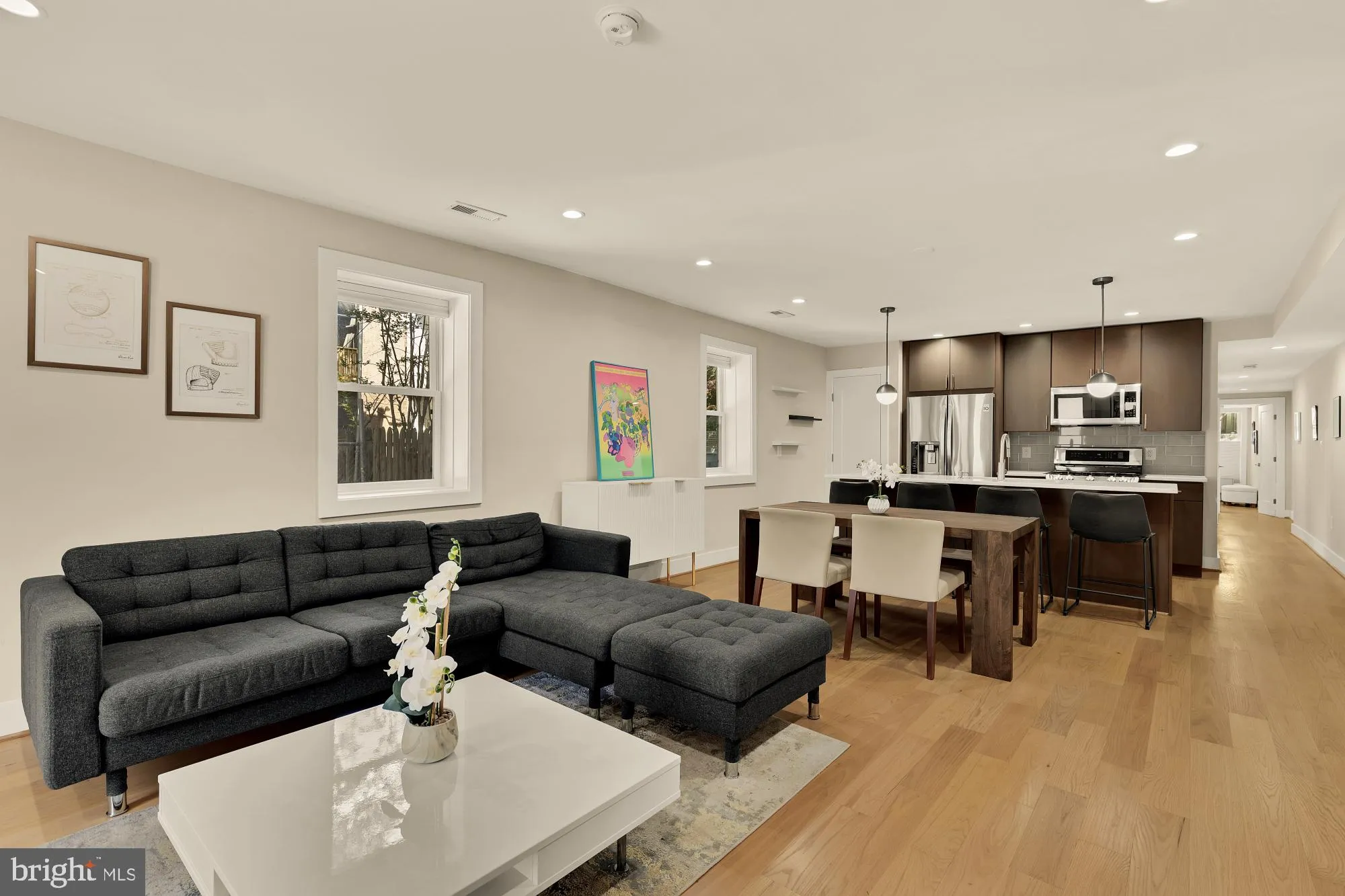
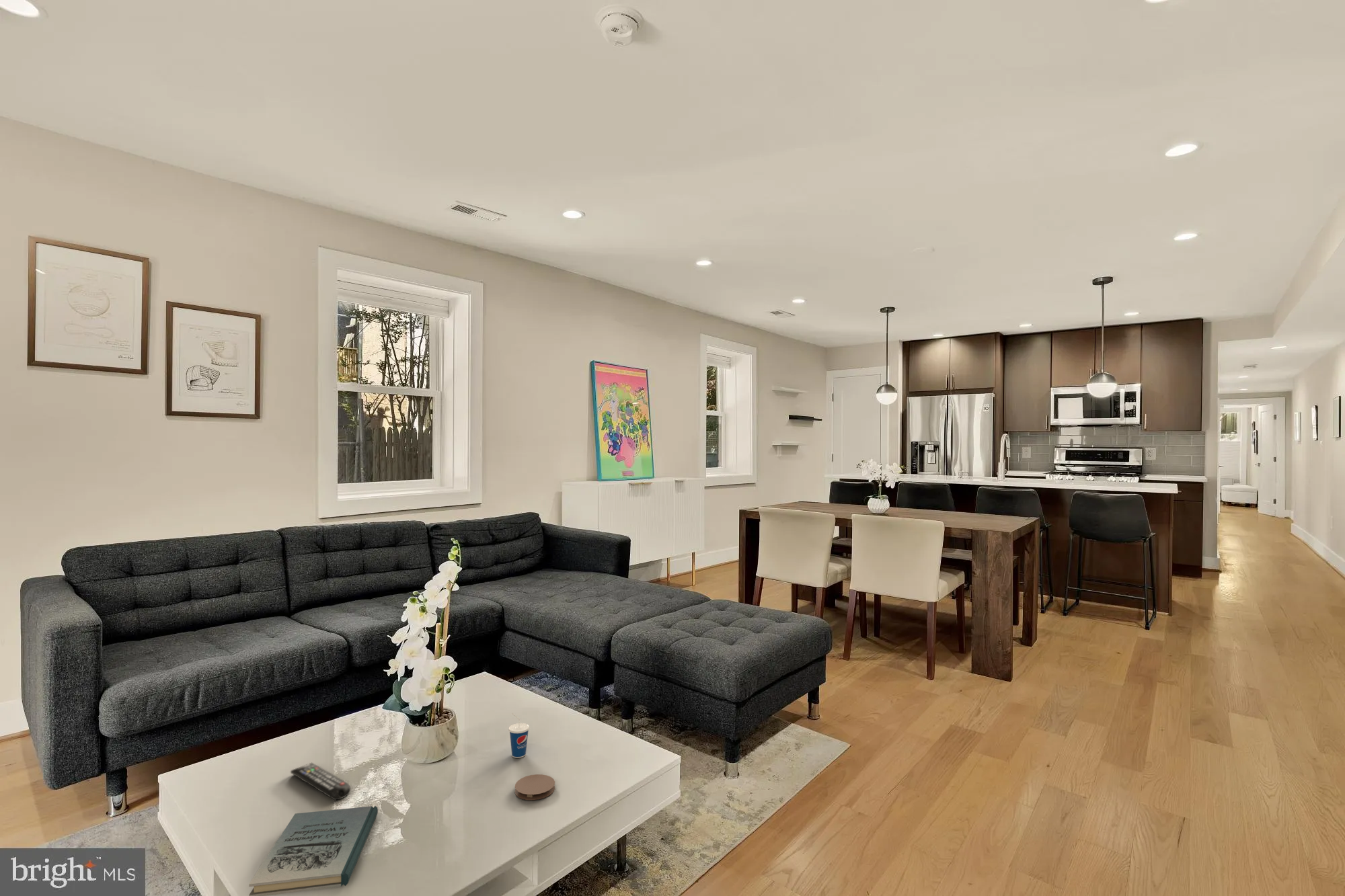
+ cup [508,712,530,759]
+ coaster [514,774,555,801]
+ remote control [290,762,351,801]
+ book [248,805,379,896]
